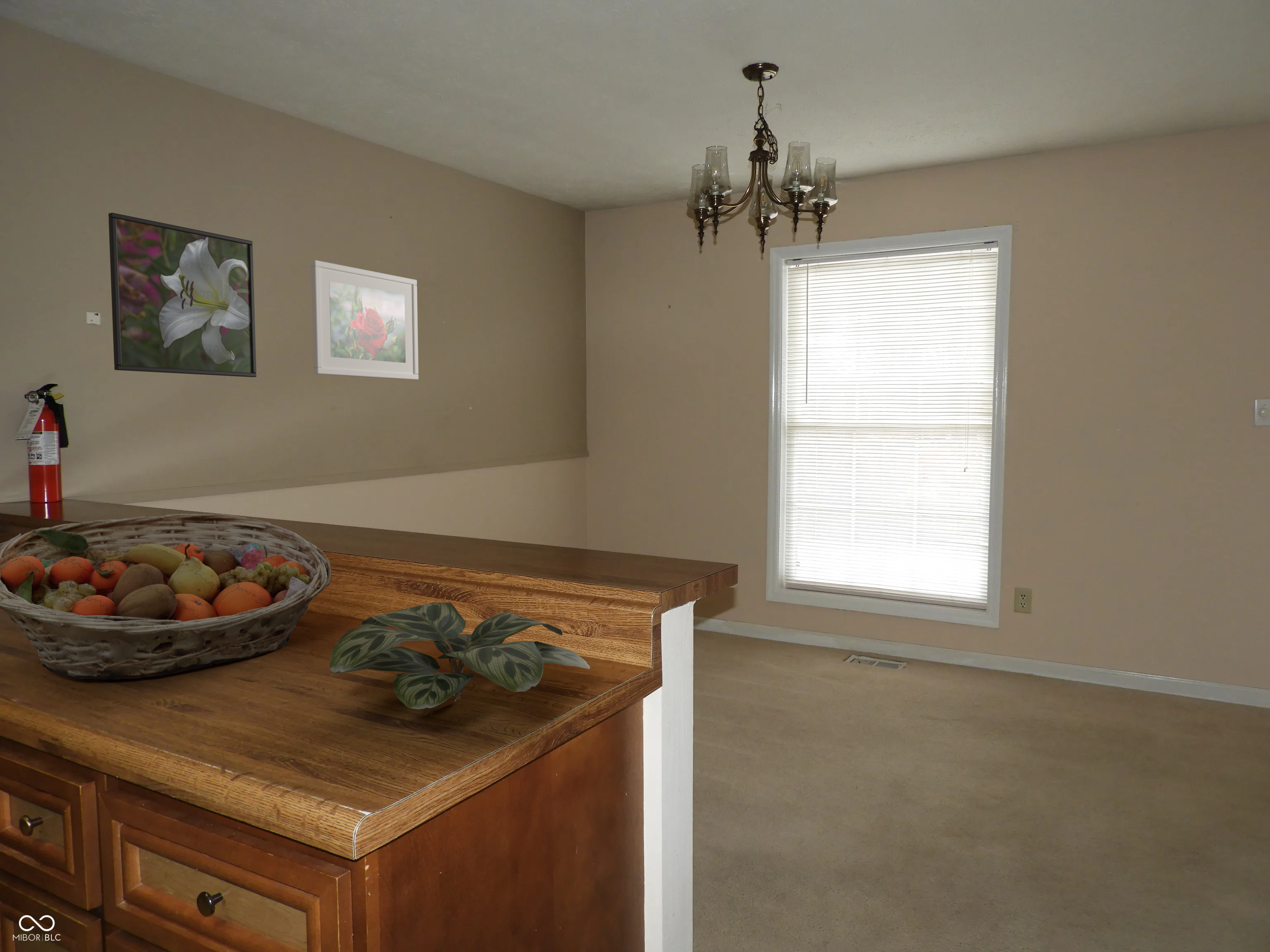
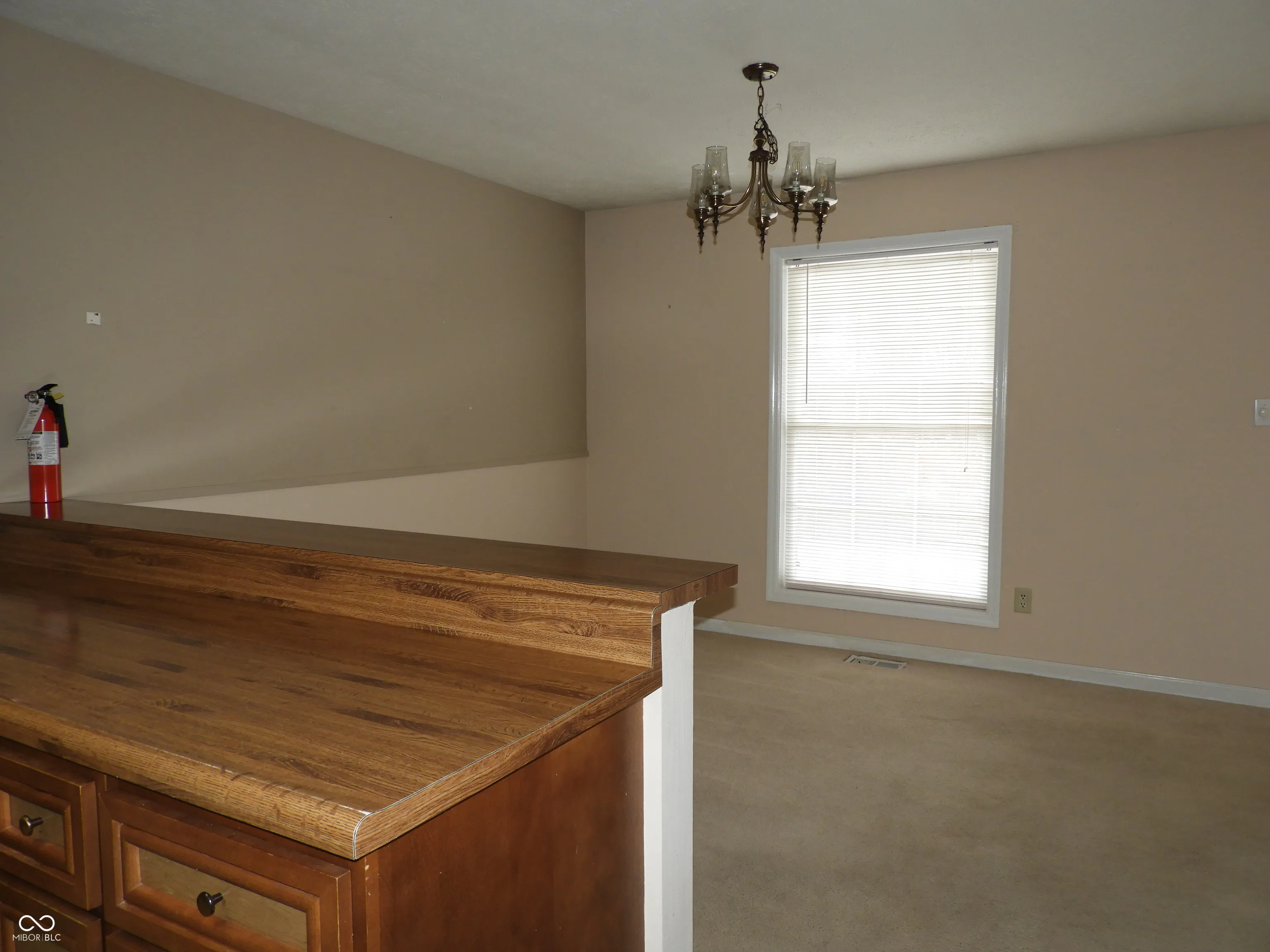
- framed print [311,259,419,381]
- fruit basket [0,513,332,680]
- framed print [108,212,257,378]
- plant [329,602,590,710]
